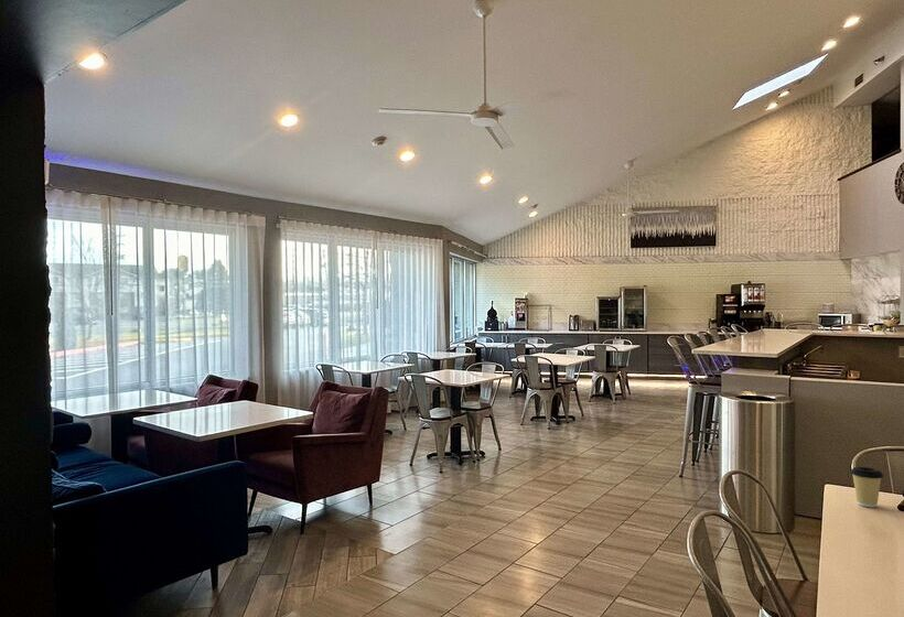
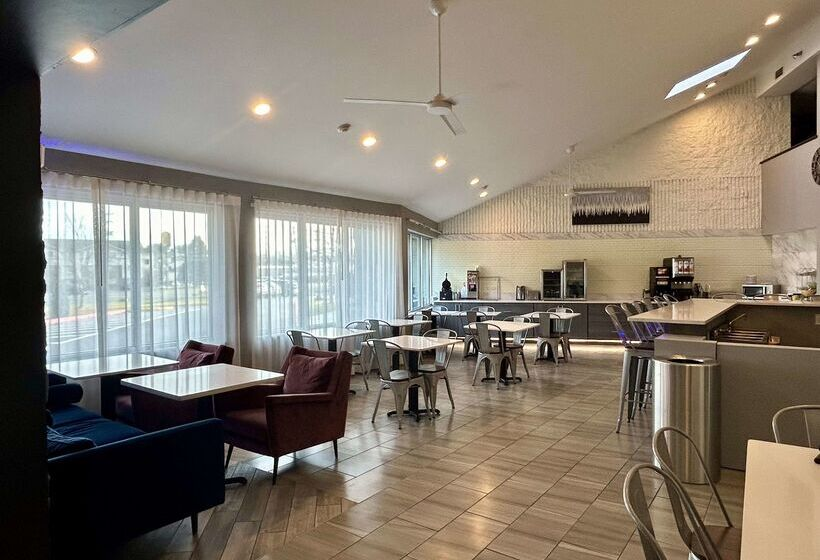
- coffee cup [849,466,885,508]
